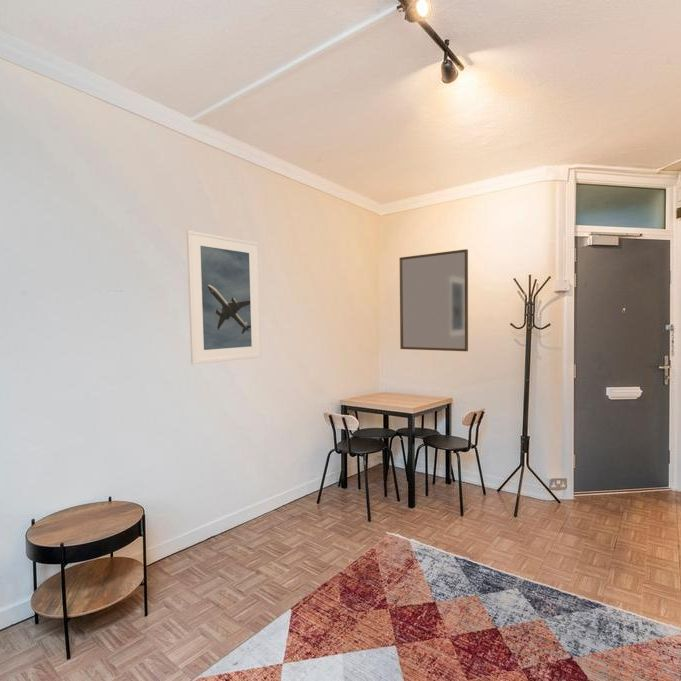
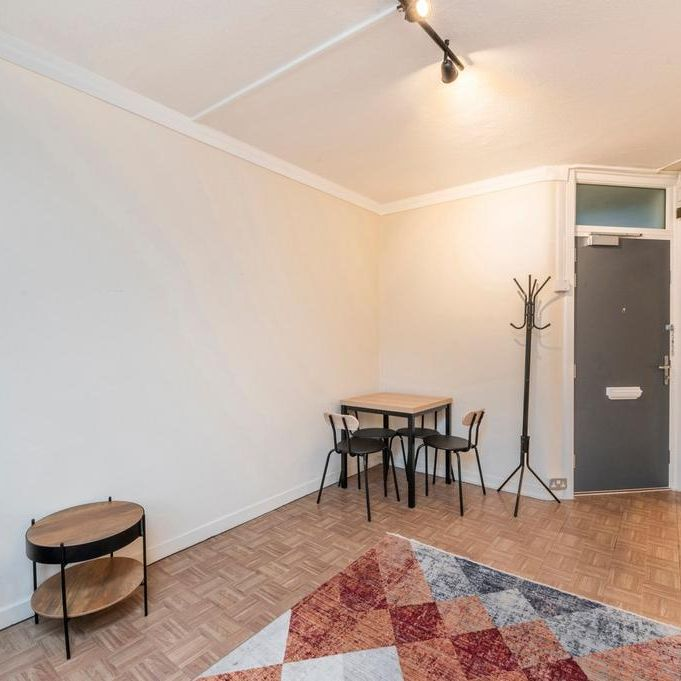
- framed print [186,229,262,365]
- home mirror [399,248,469,352]
